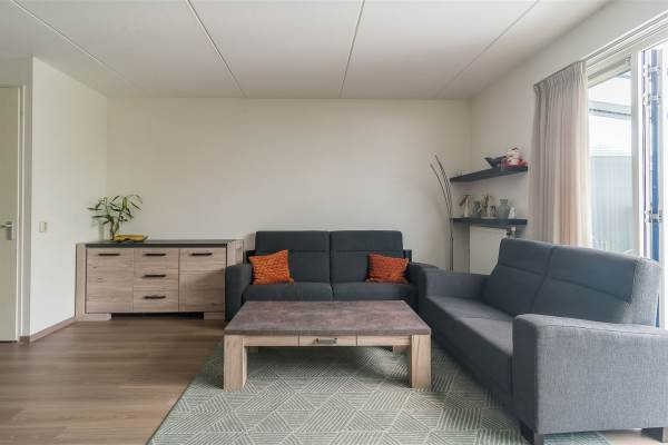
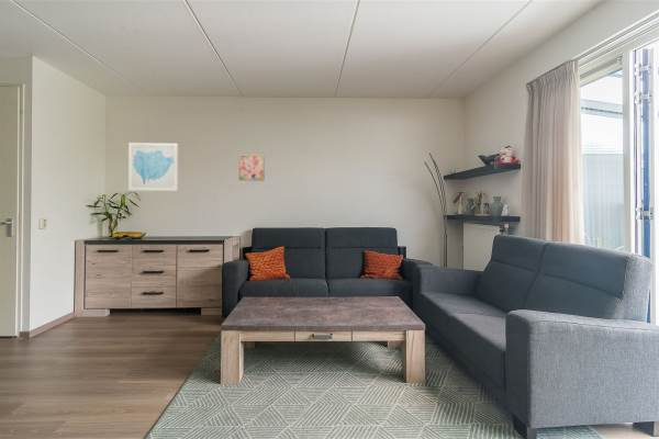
+ wall art [127,142,179,192]
+ wall art [237,154,266,182]
